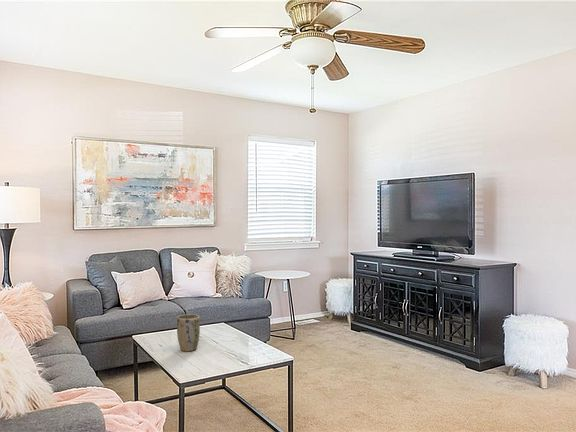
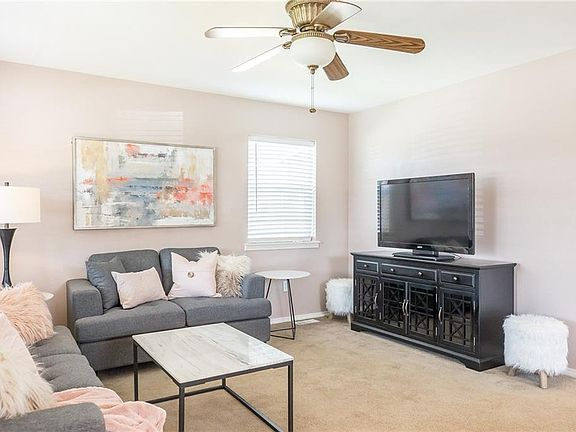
- plant pot [176,313,201,352]
